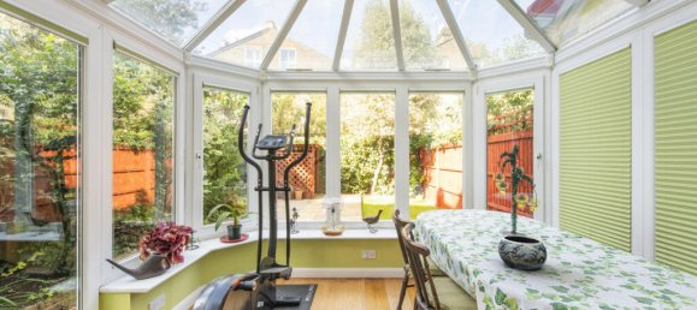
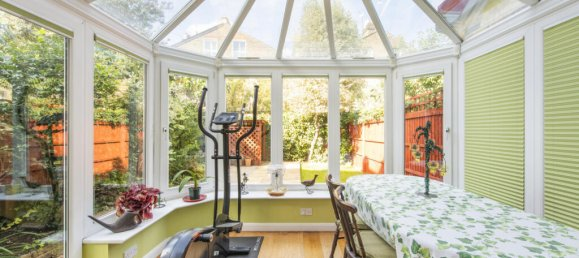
- decorative bowl [497,234,548,272]
